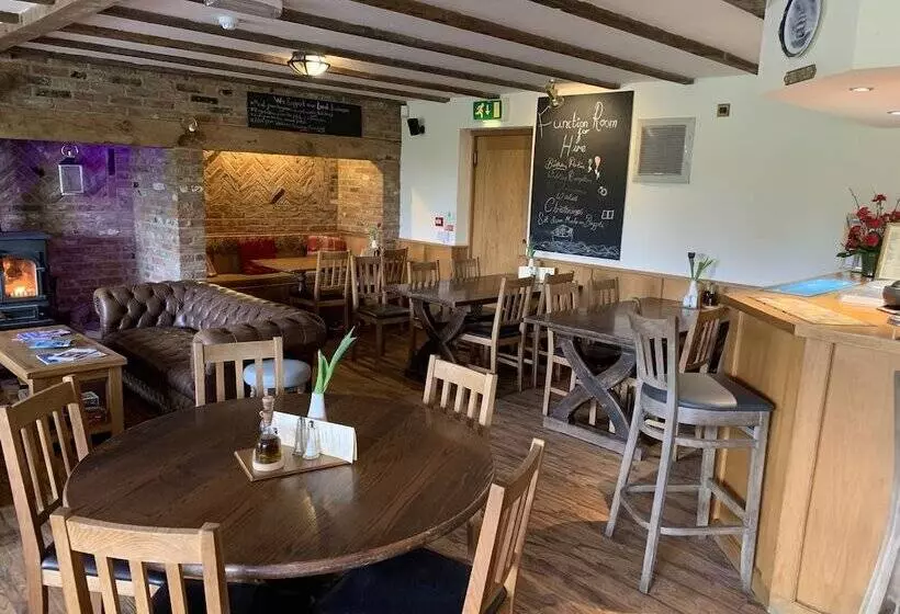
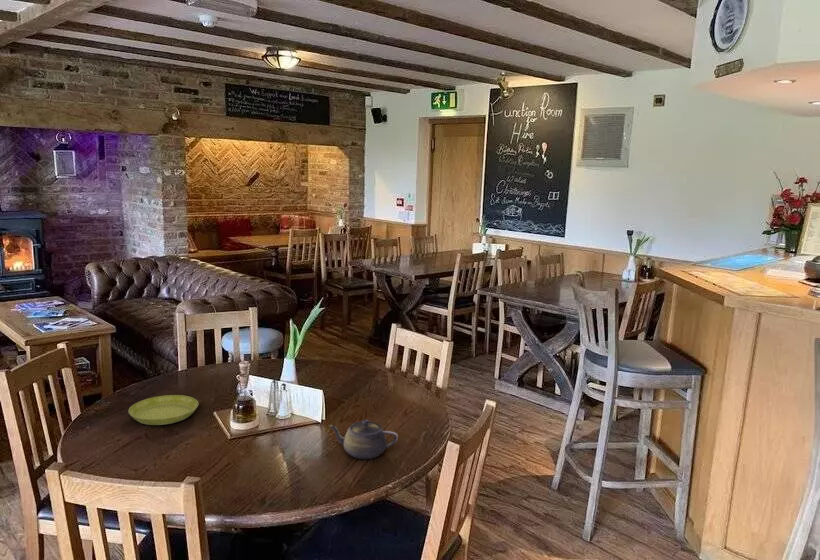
+ saucer [127,394,200,426]
+ teapot [327,419,399,460]
